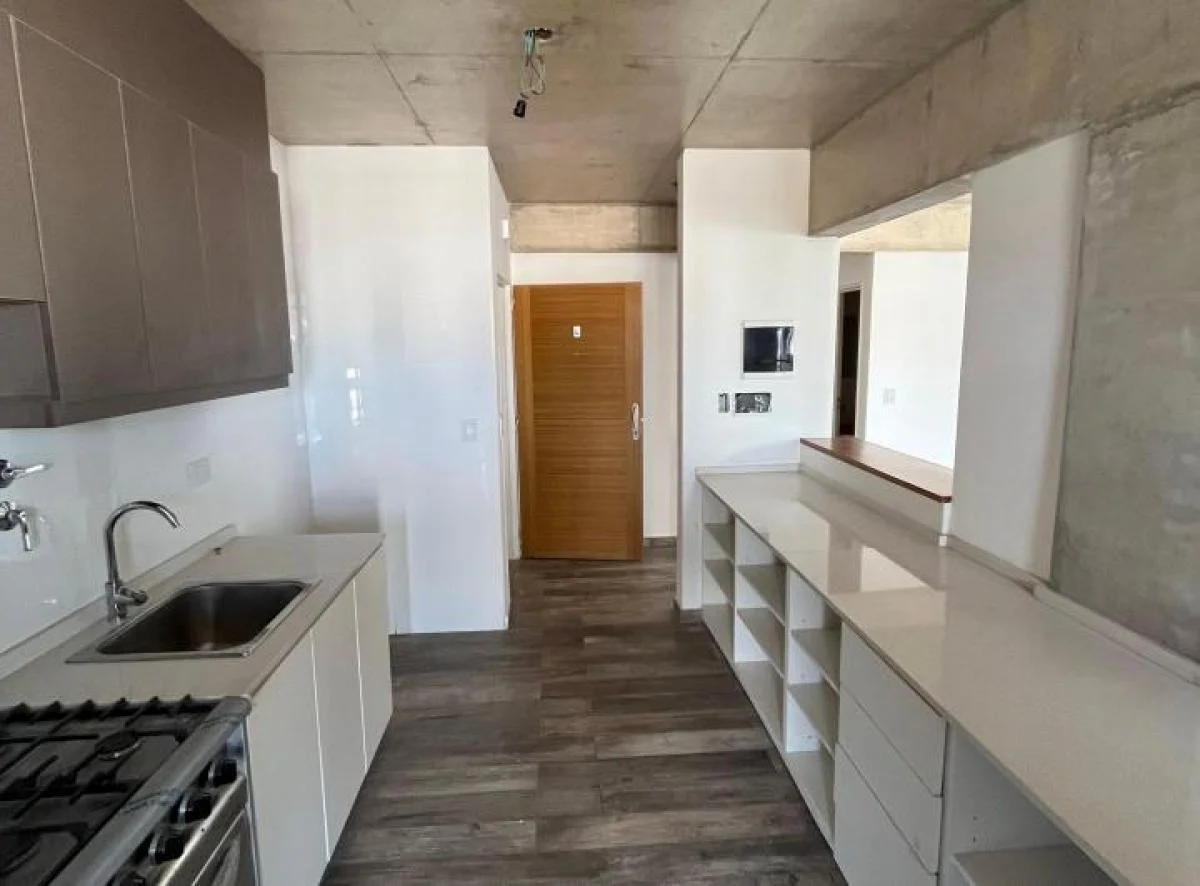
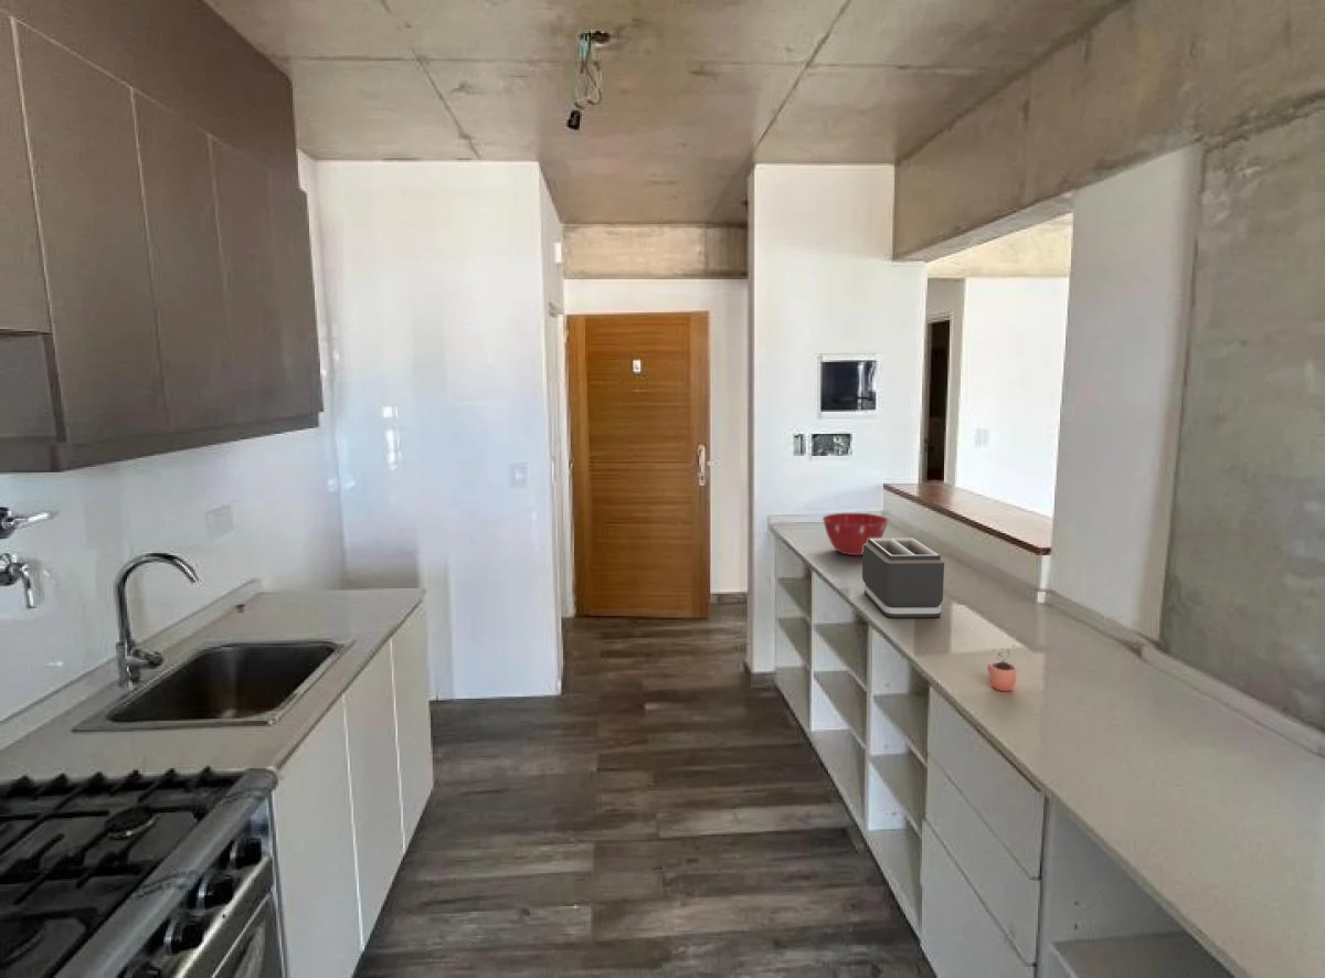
+ mixing bowl [822,512,890,556]
+ toaster [861,536,945,618]
+ cocoa [986,645,1018,692]
